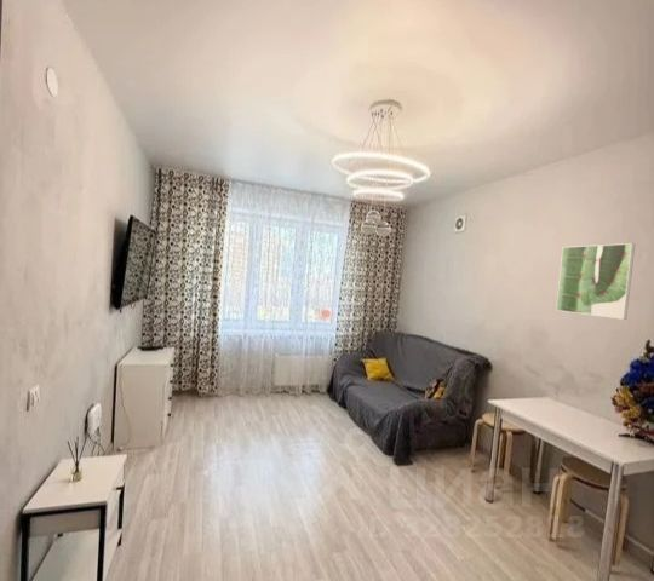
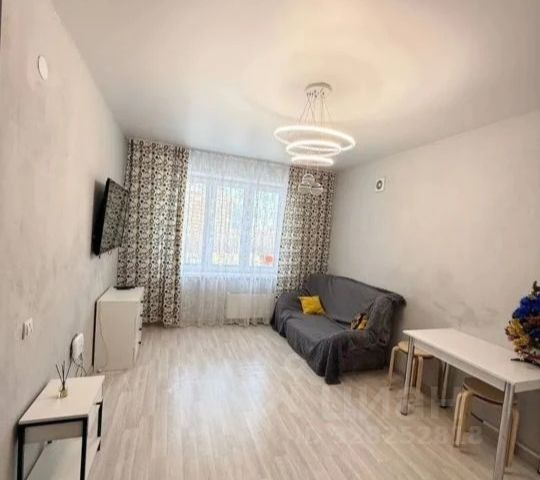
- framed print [555,242,636,321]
